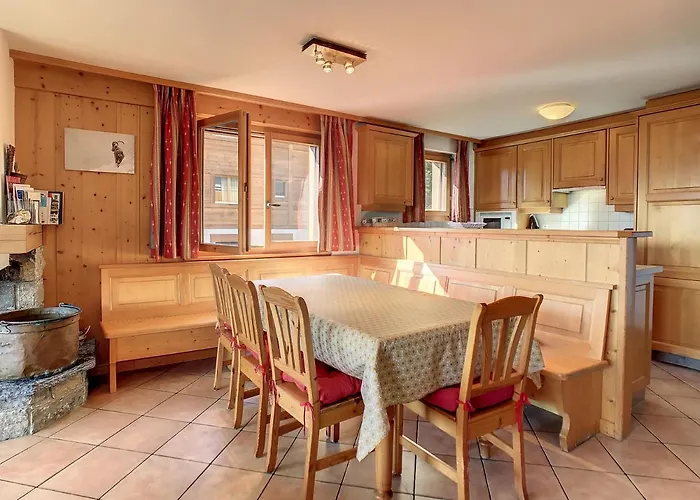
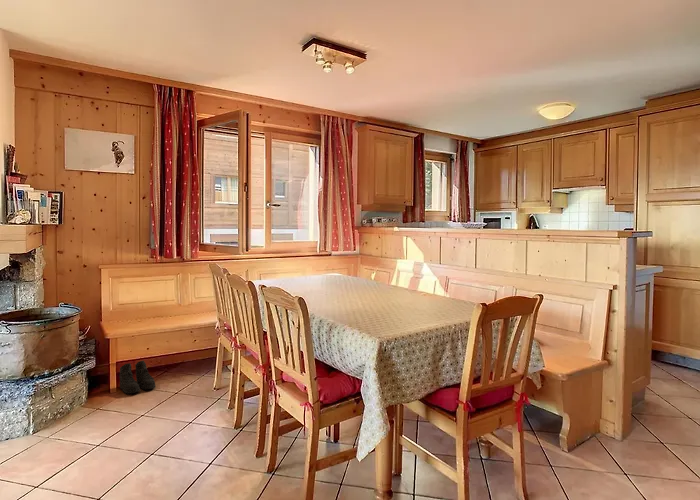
+ boots [119,360,157,394]
